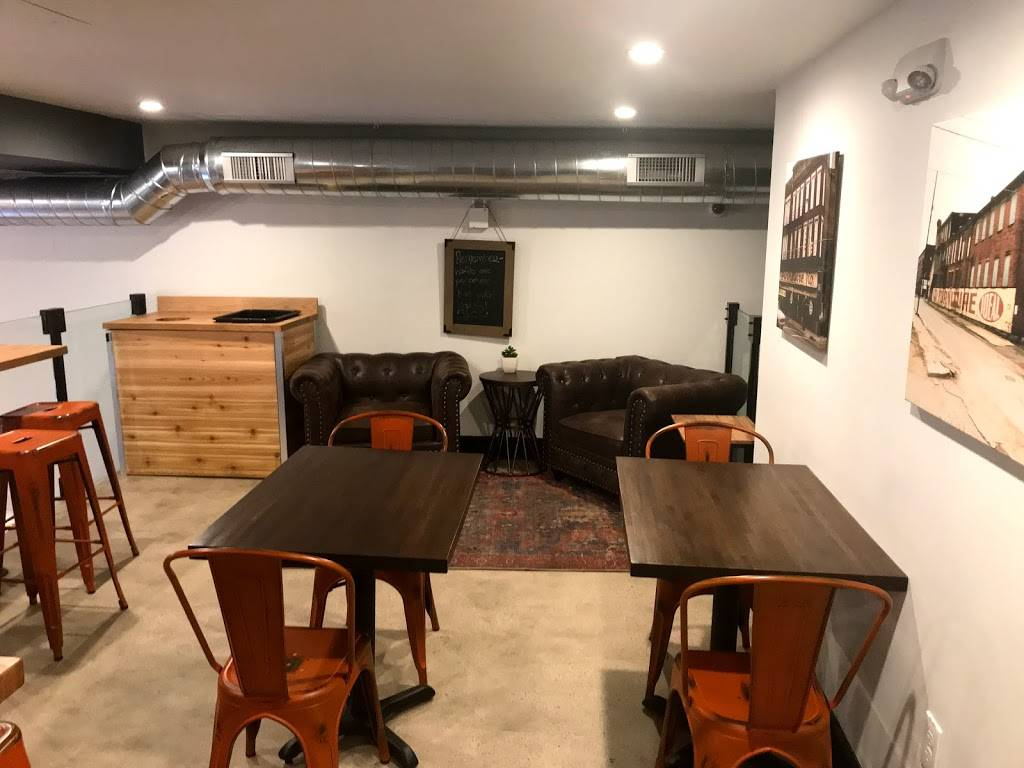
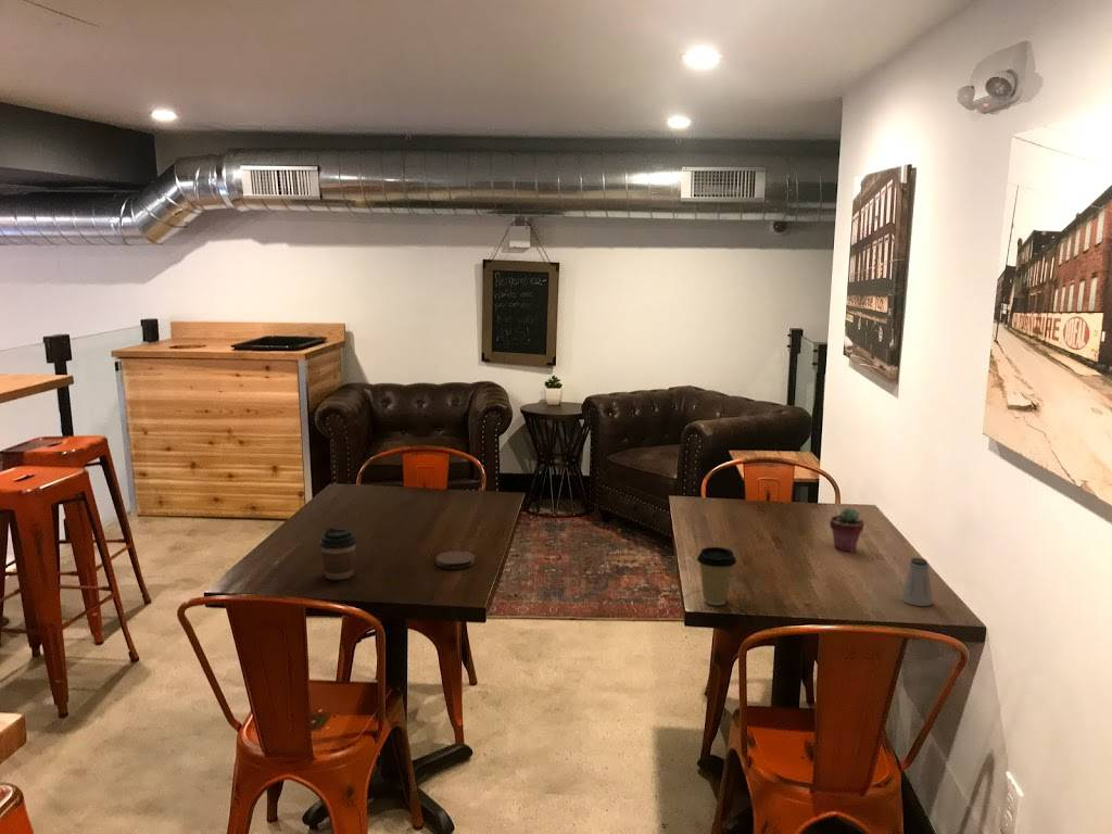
+ saltshaker [899,557,934,607]
+ coffee cup [696,546,737,606]
+ coffee cup [318,526,357,581]
+ potted succulent [829,507,865,554]
+ coaster [435,549,476,570]
